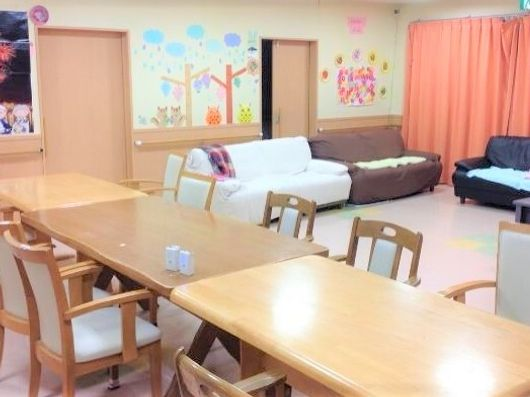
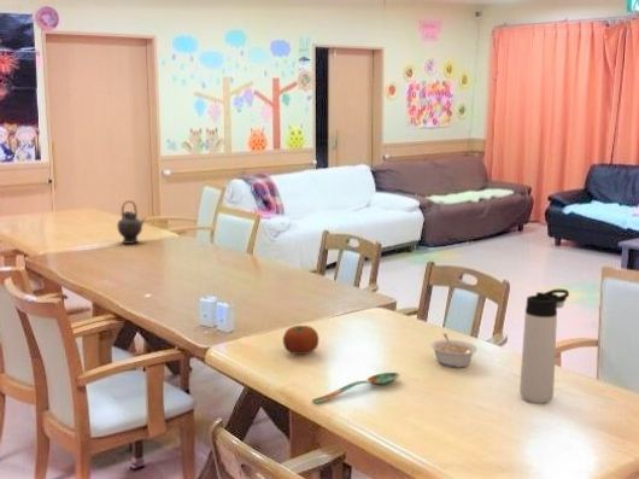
+ fruit [282,325,320,356]
+ spoon [311,372,401,404]
+ thermos bottle [518,288,570,404]
+ legume [429,332,479,368]
+ teapot [116,199,147,245]
